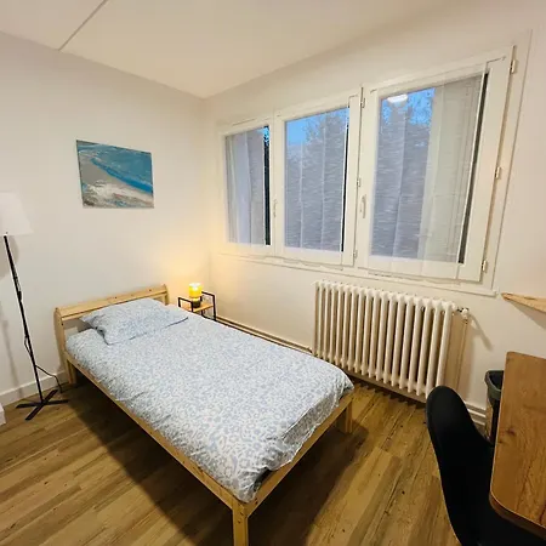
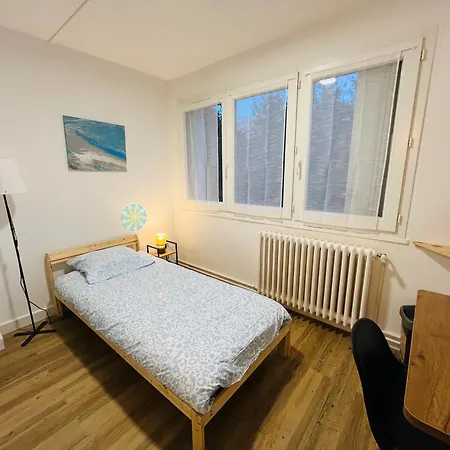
+ decorative plate [120,202,148,232]
